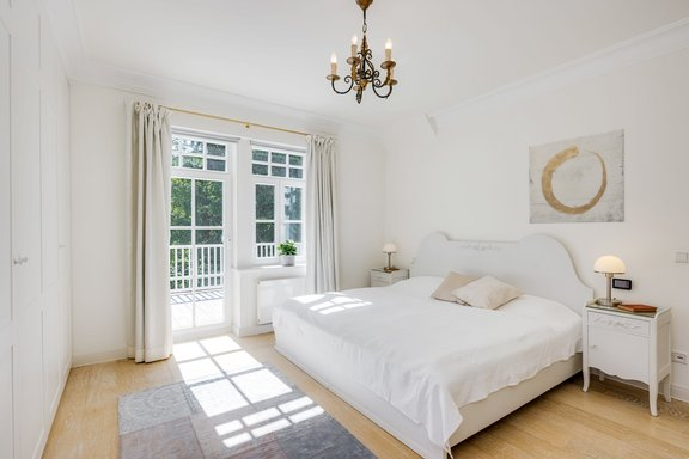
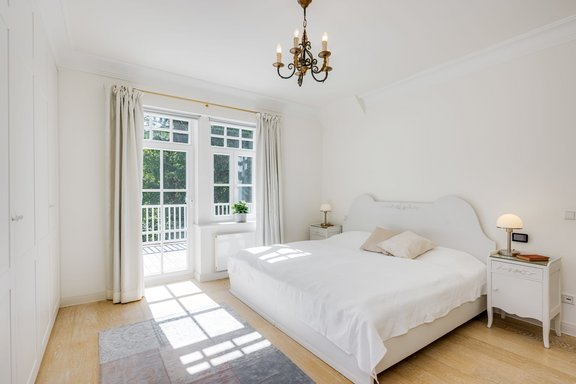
- wall art [528,128,626,225]
